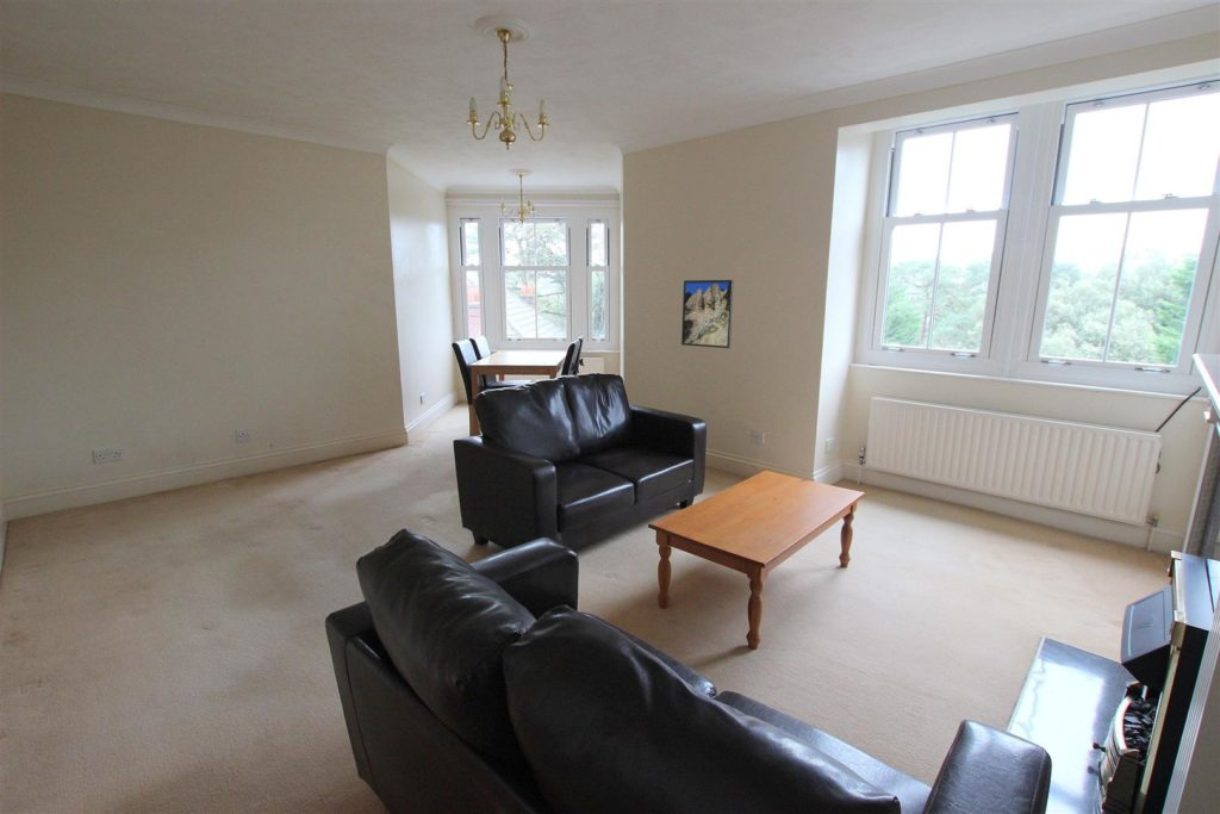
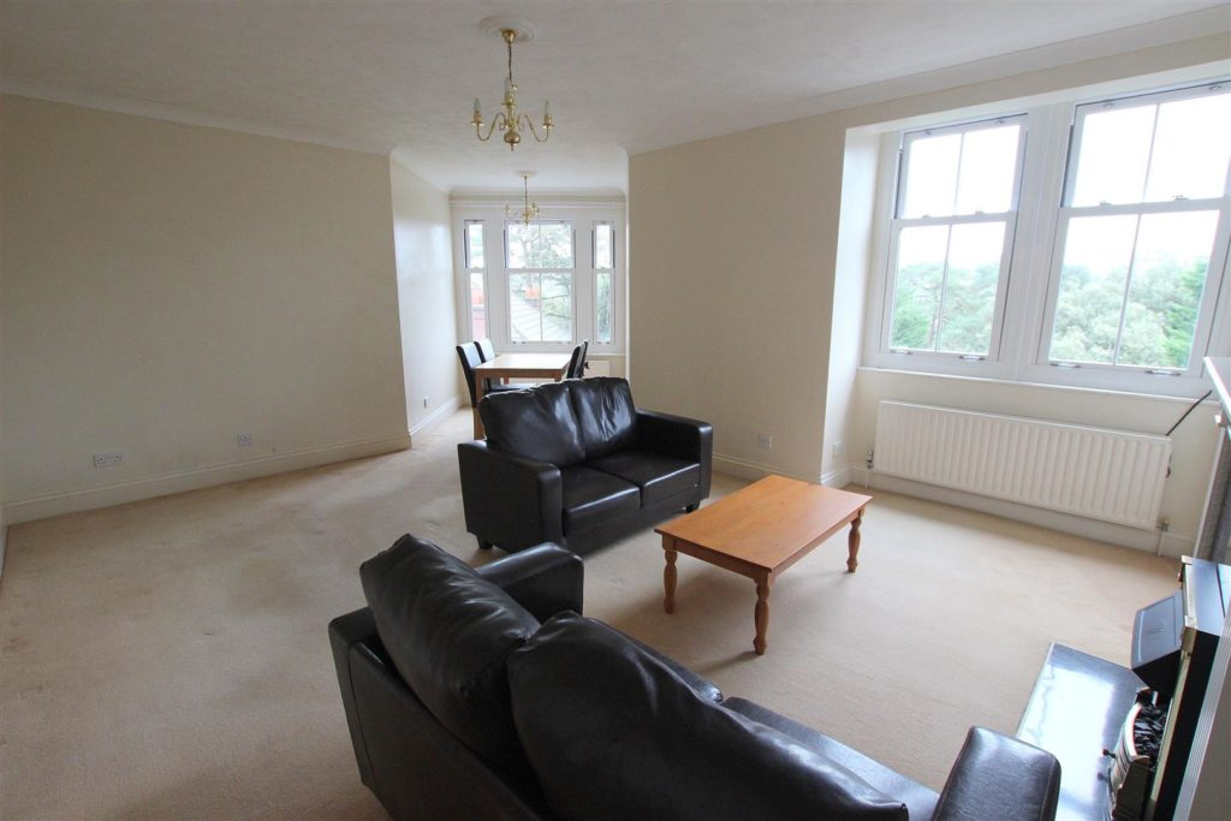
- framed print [680,279,735,349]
